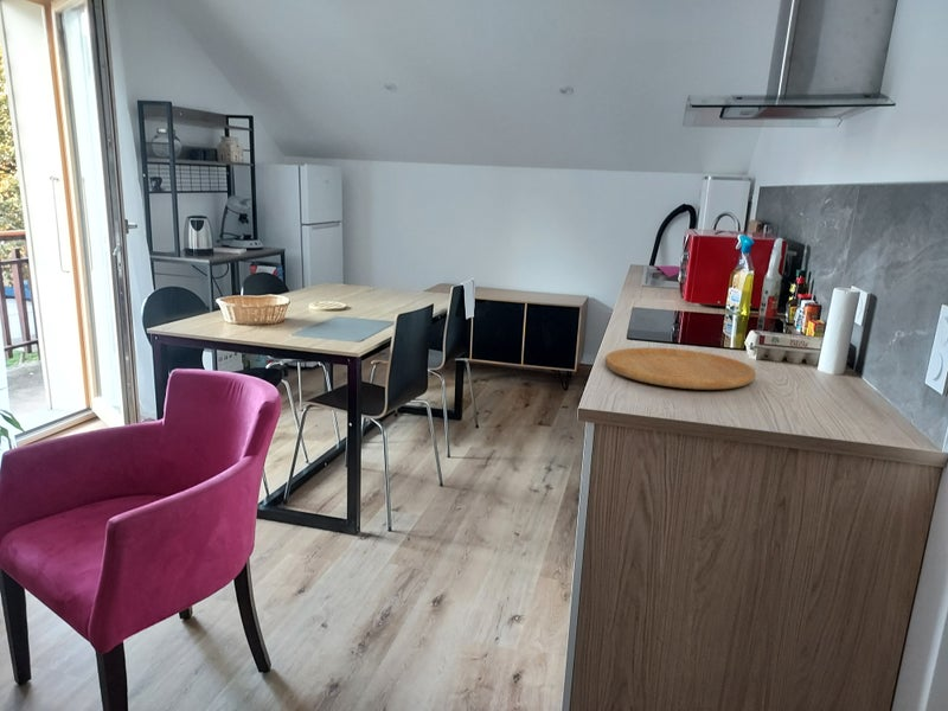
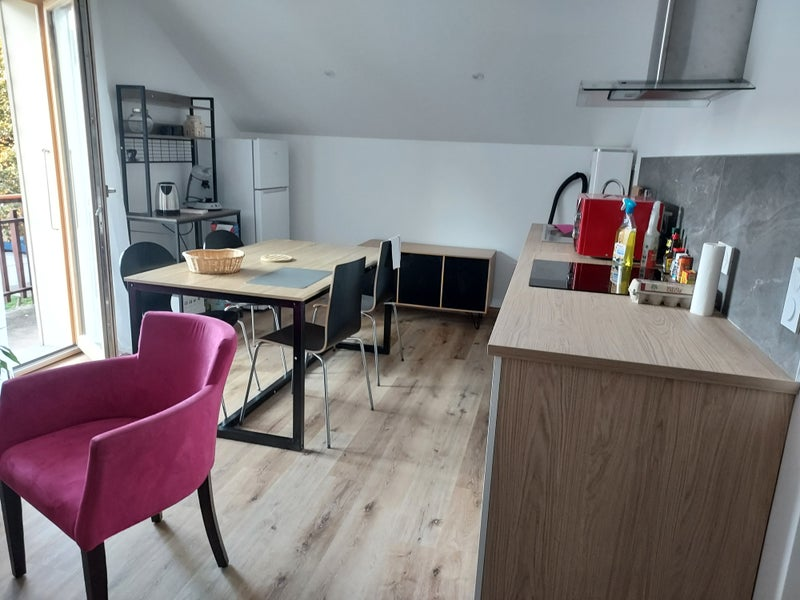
- cutting board [604,346,757,391]
